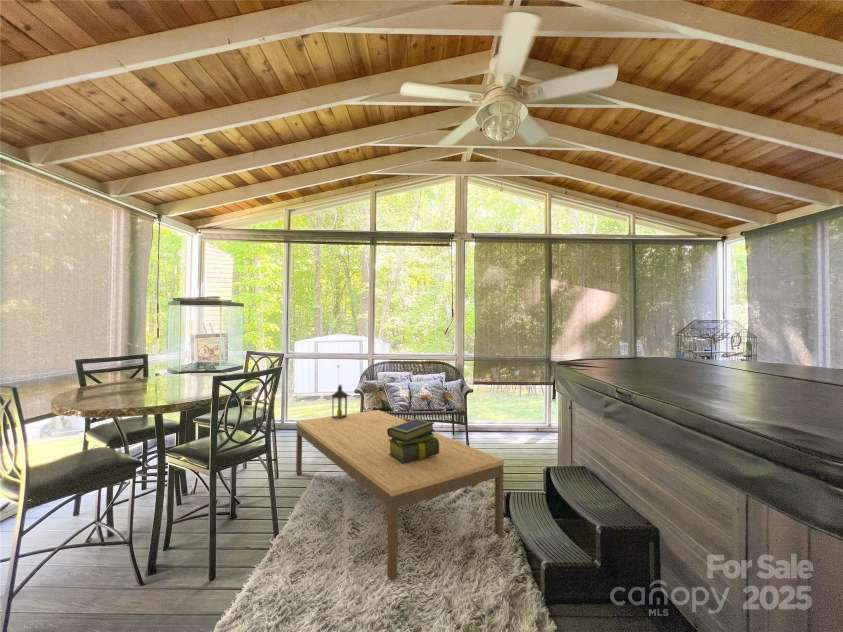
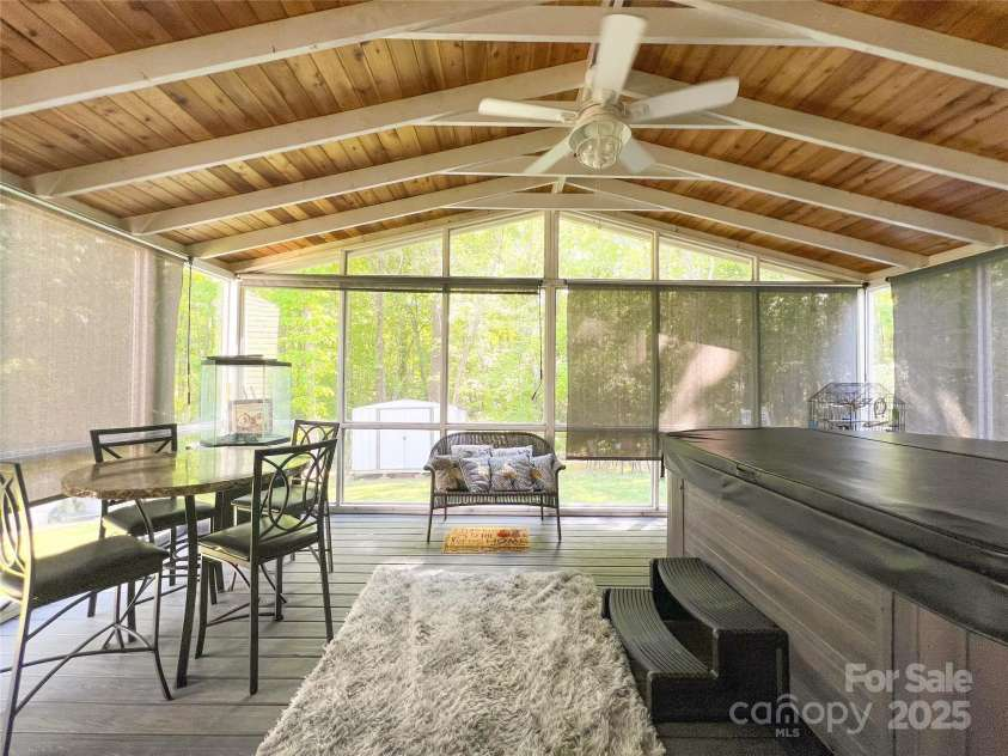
- coffee table [295,409,505,582]
- lantern [330,383,349,420]
- stack of books [387,418,439,464]
